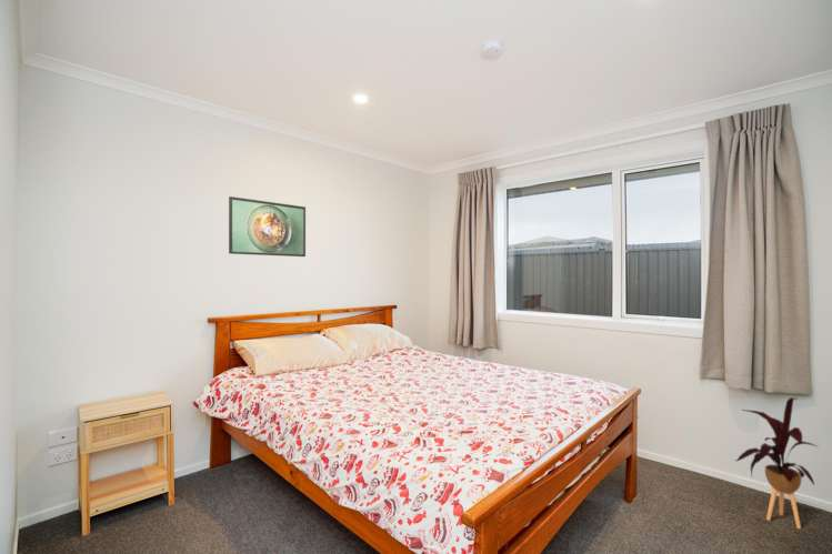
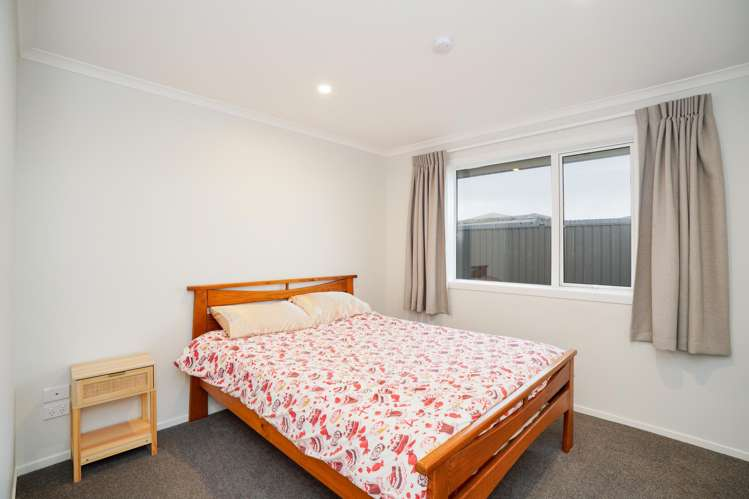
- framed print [228,195,307,258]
- house plant [735,396,818,530]
